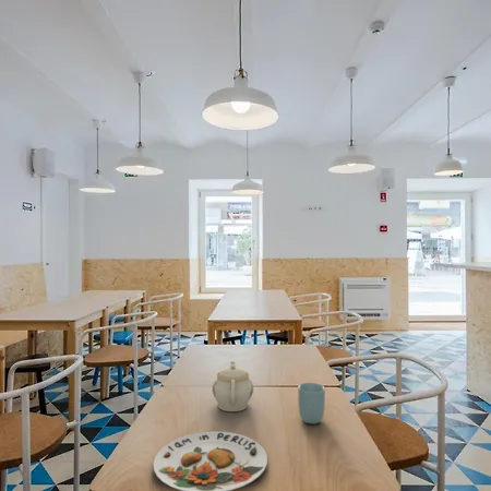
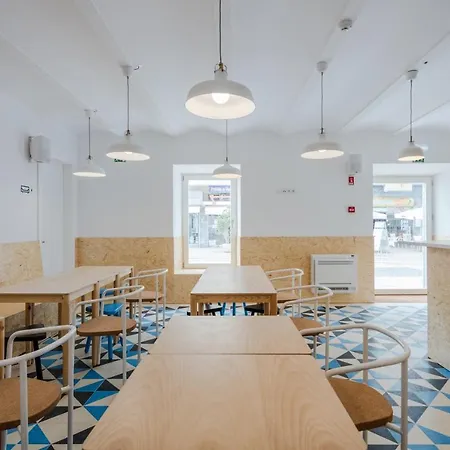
- plate [152,430,268,491]
- teapot [212,360,254,412]
- cup [297,382,326,424]
